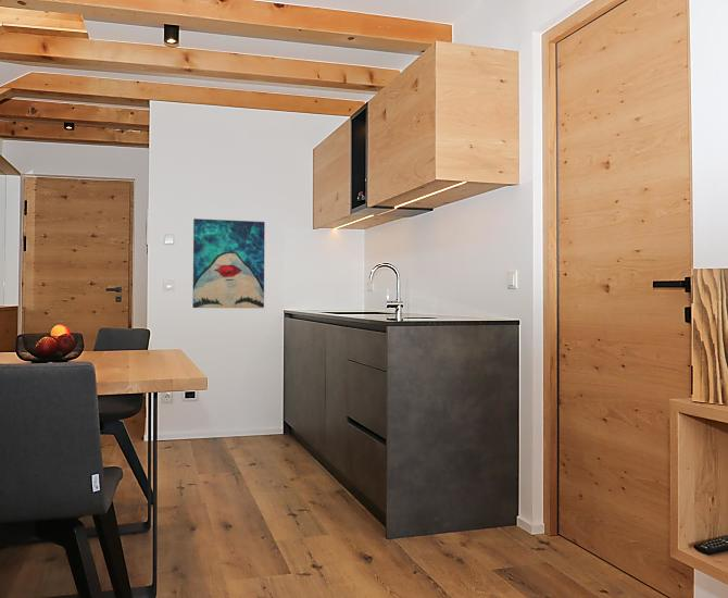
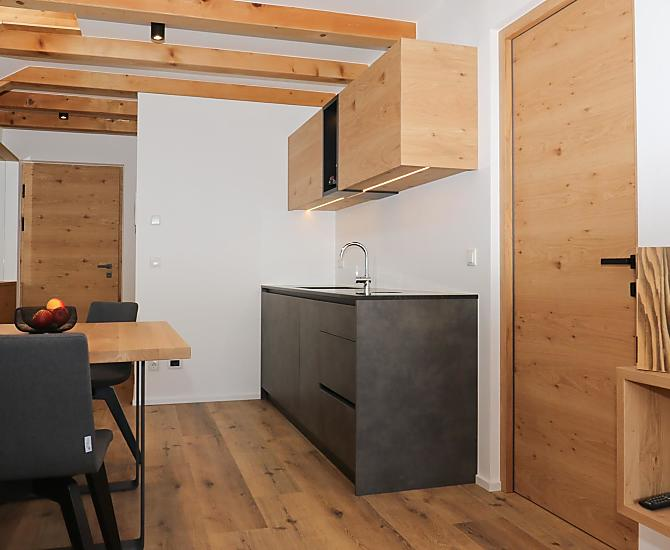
- wall art [191,217,266,310]
